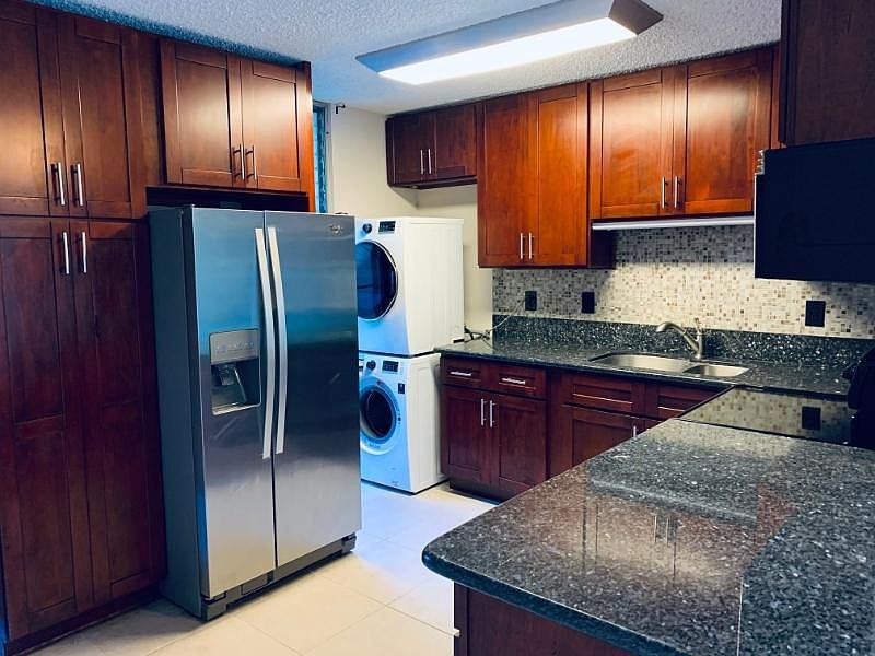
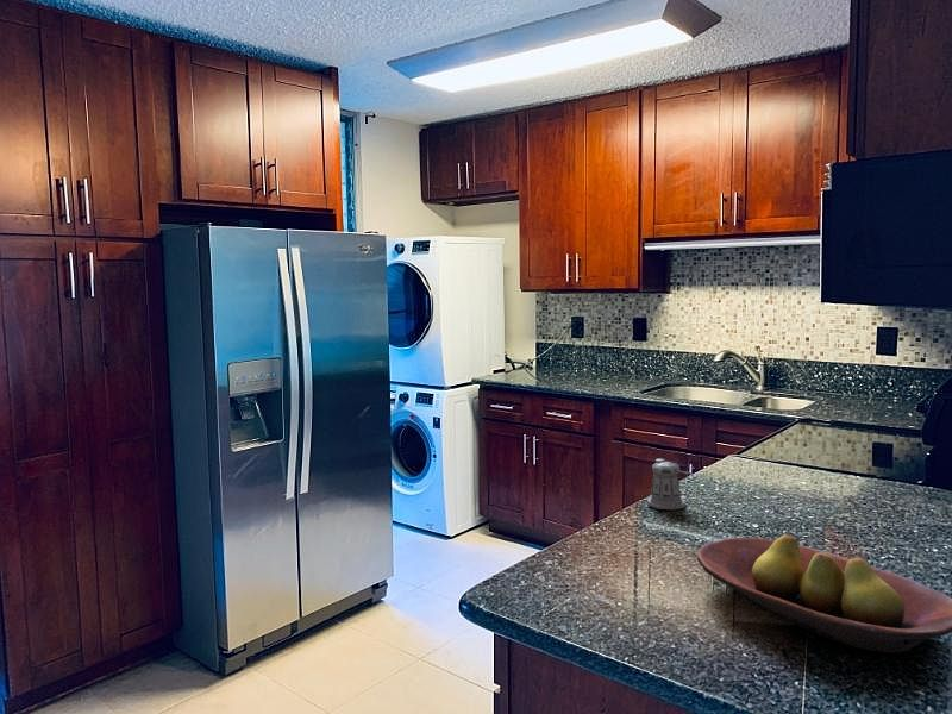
+ pepper shaker [646,458,693,511]
+ fruit bowl [696,534,952,653]
